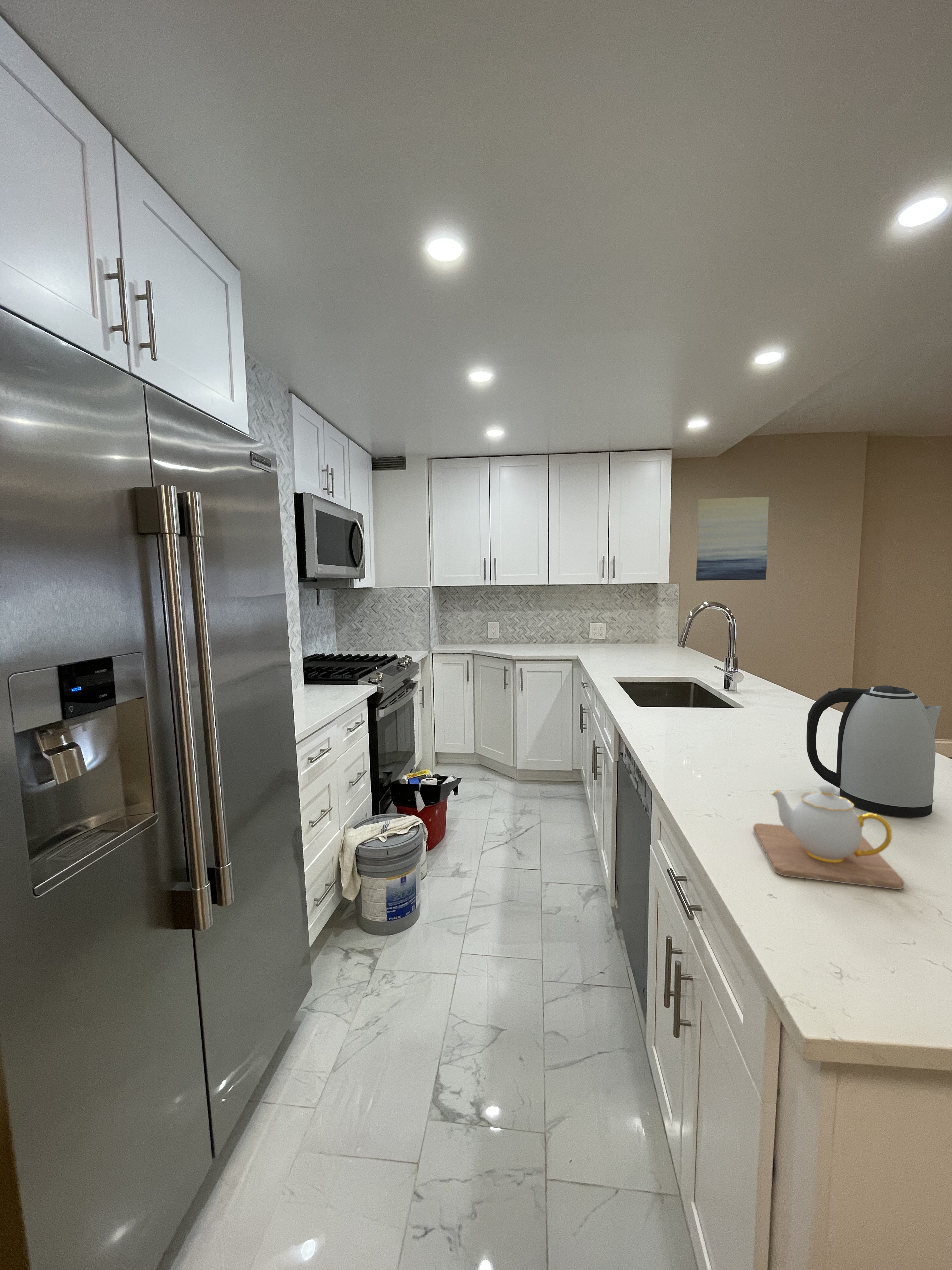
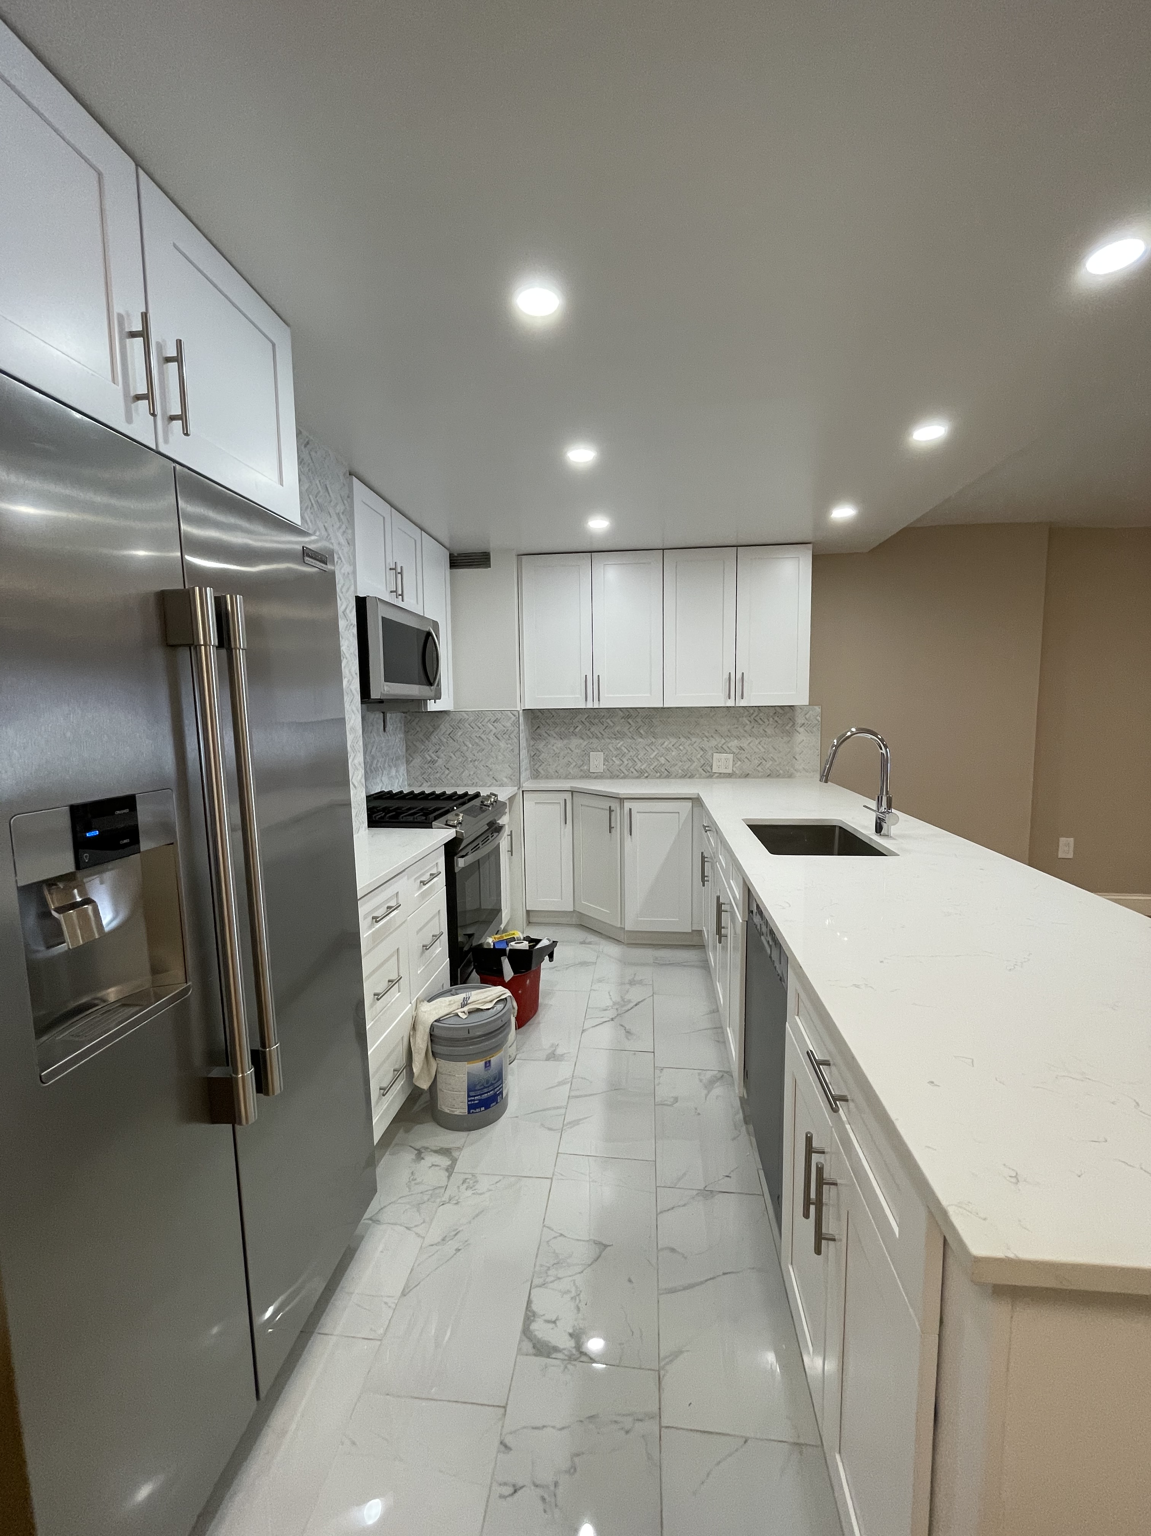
- teapot [753,784,904,890]
- wall art [696,496,769,581]
- kettle [806,685,942,818]
